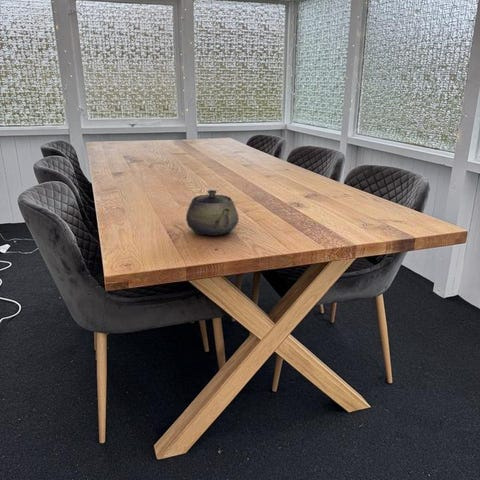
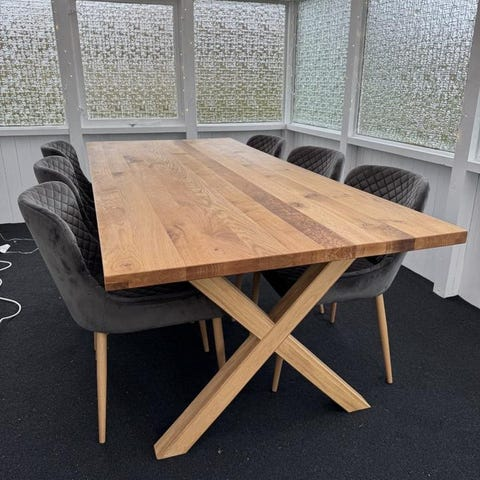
- teapot [185,189,240,237]
